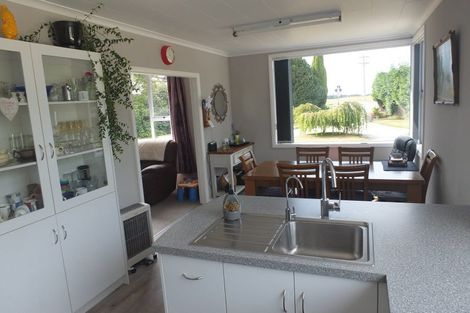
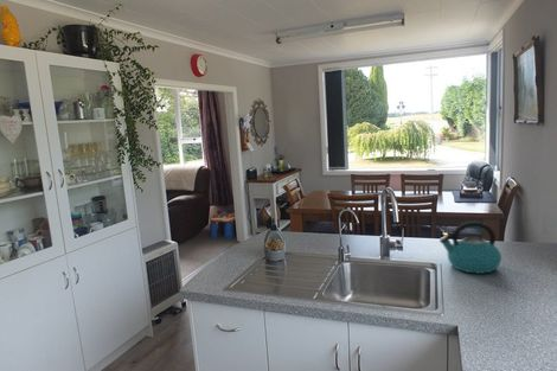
+ kettle [438,220,502,275]
